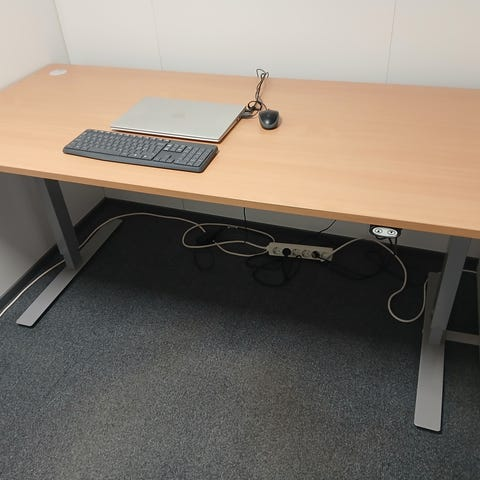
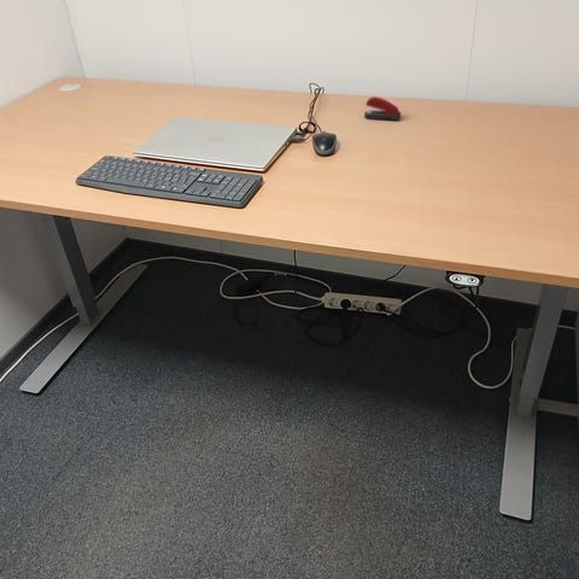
+ stapler [363,95,402,122]
